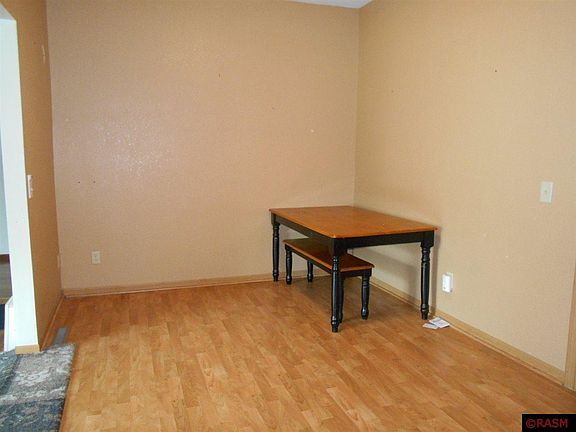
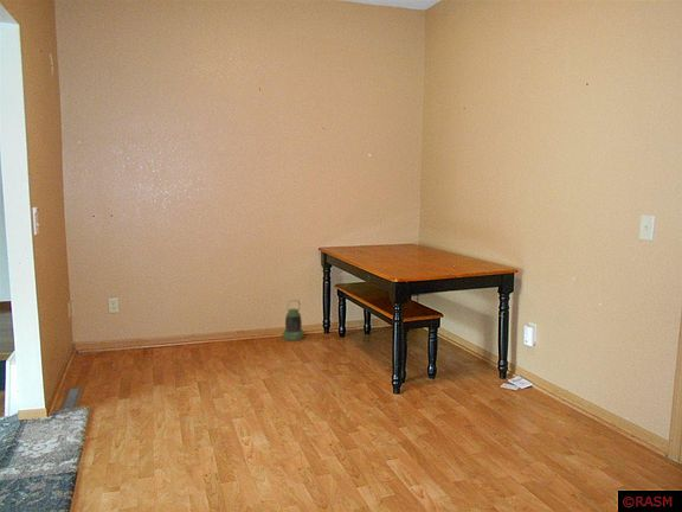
+ lantern [282,299,305,341]
